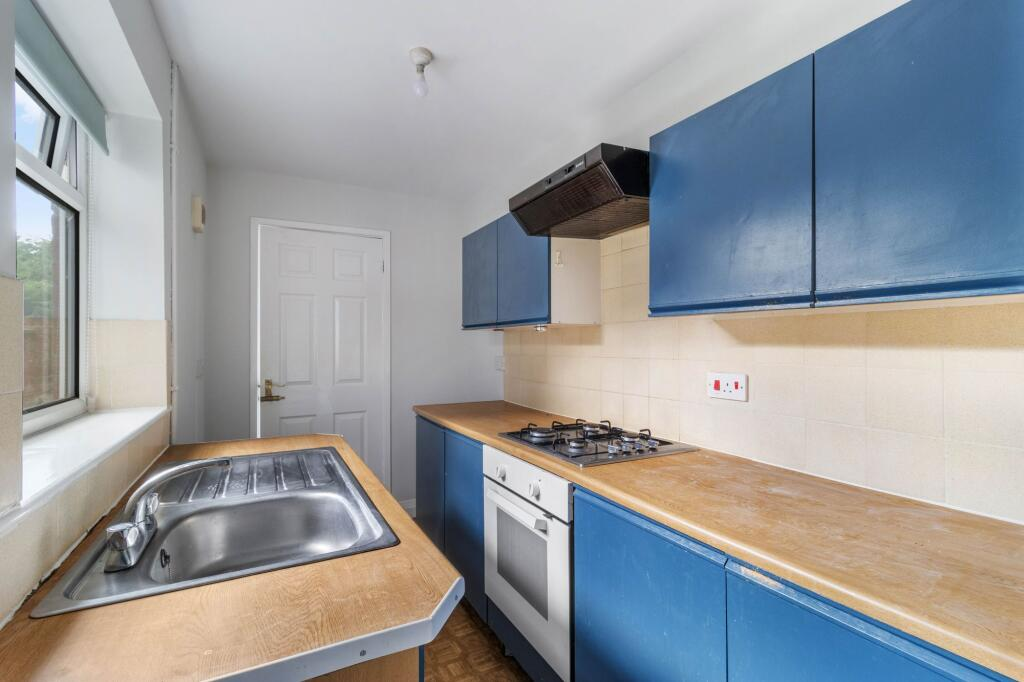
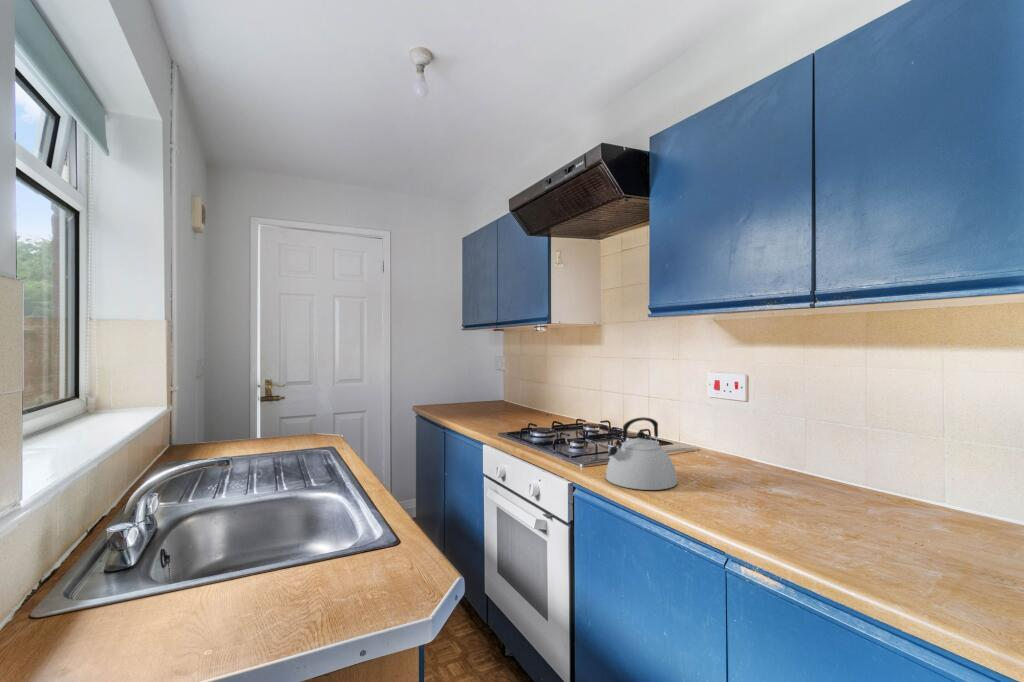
+ kettle [604,416,678,491]
